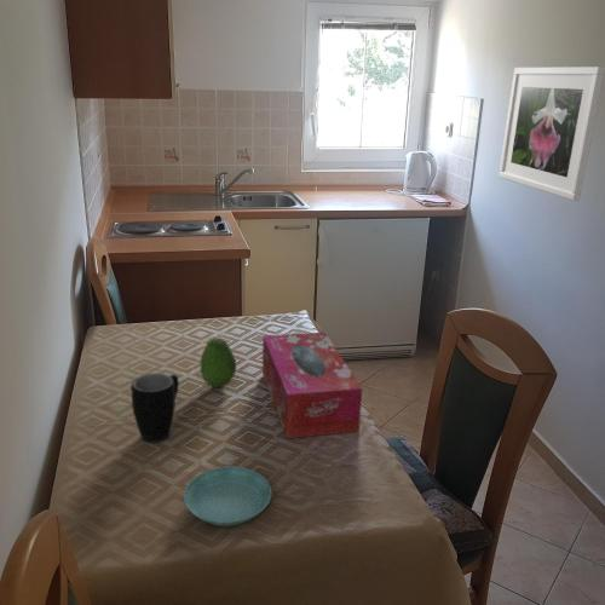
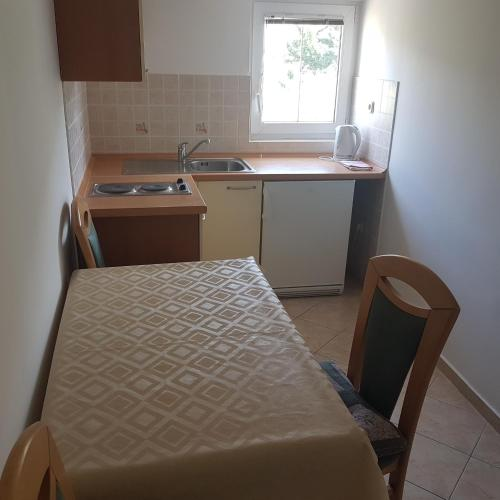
- fruit [200,336,237,388]
- mug [129,373,180,444]
- tissue box [261,332,363,439]
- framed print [497,65,605,202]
- saucer [183,466,272,528]
